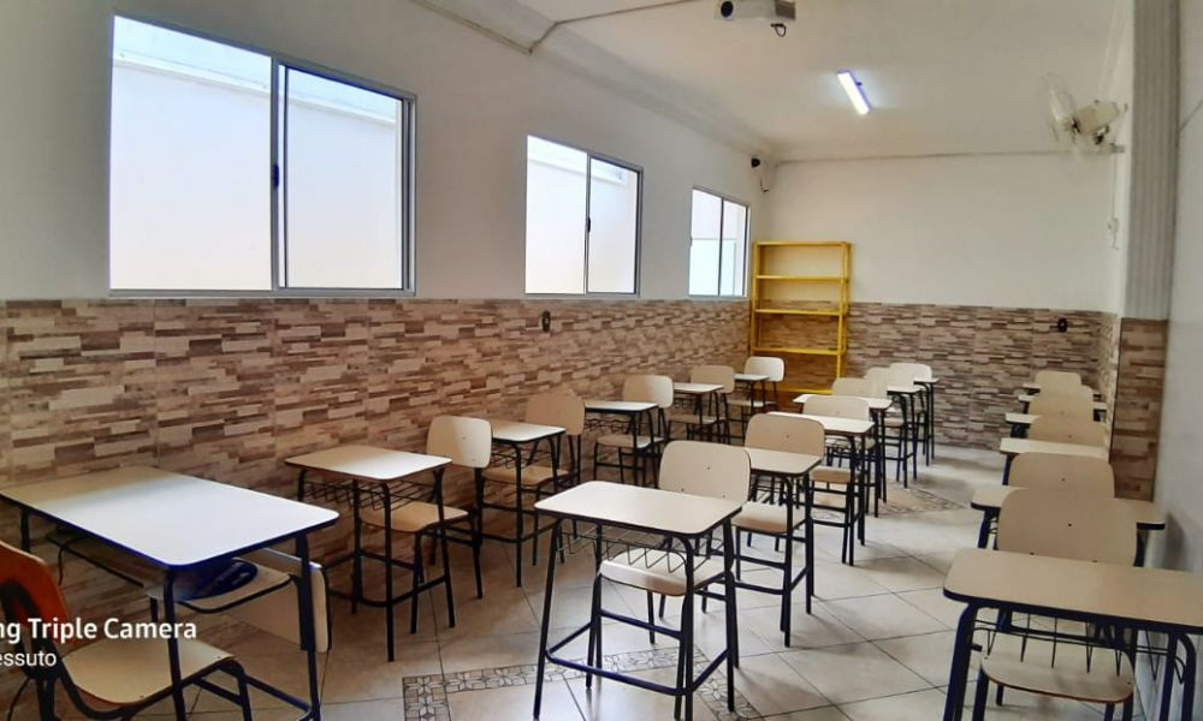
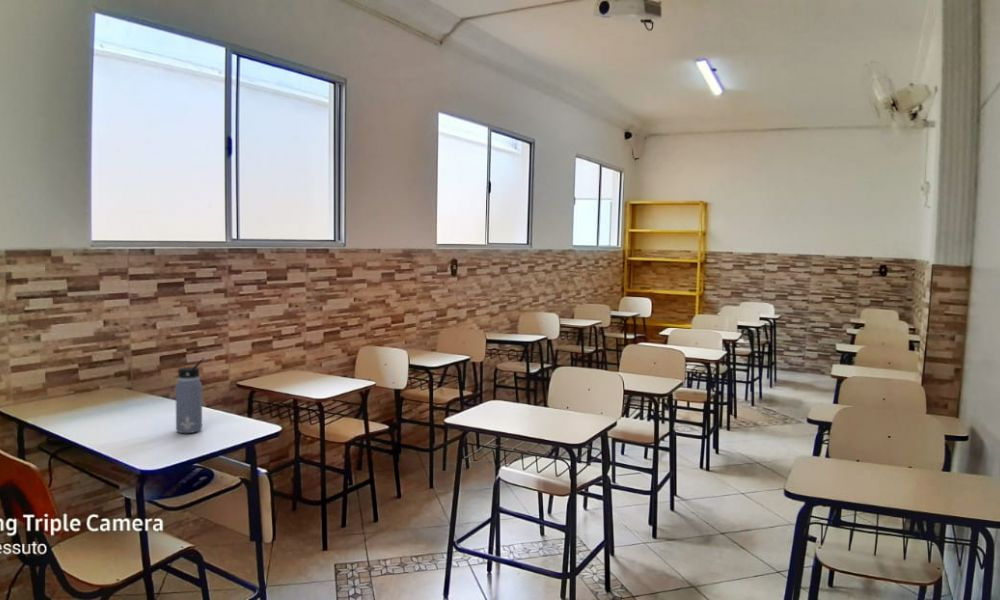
+ water bottle [175,357,205,434]
